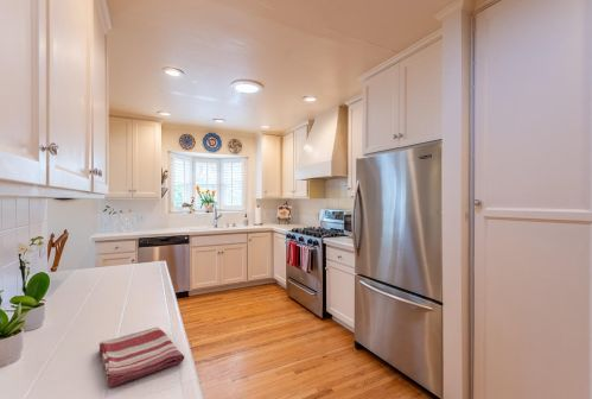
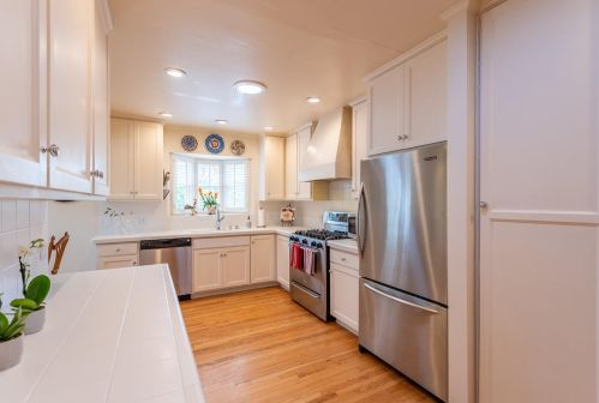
- dish towel [97,327,185,390]
